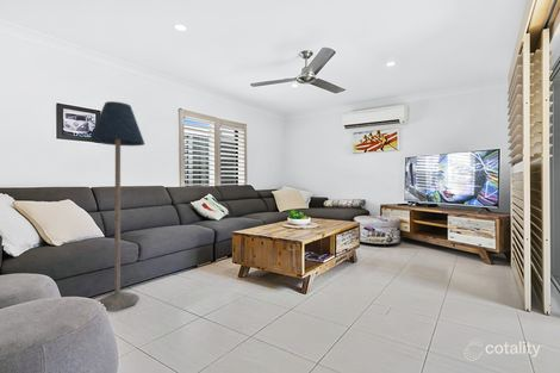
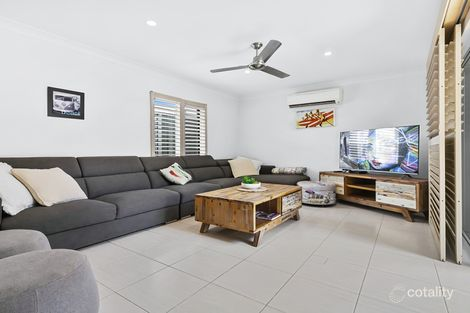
- floor lamp [88,100,145,312]
